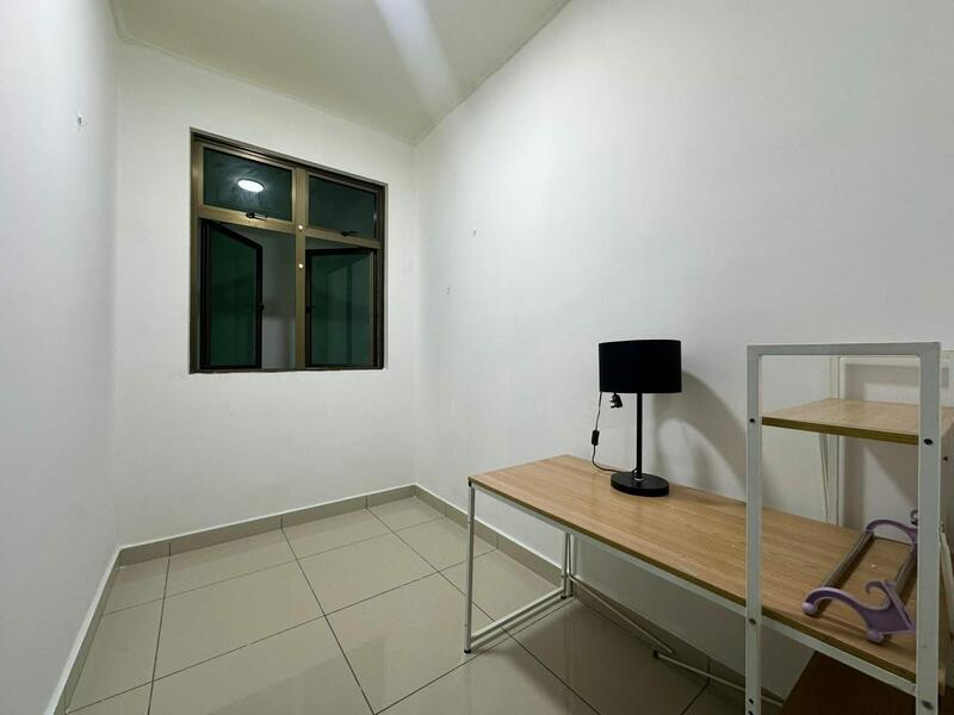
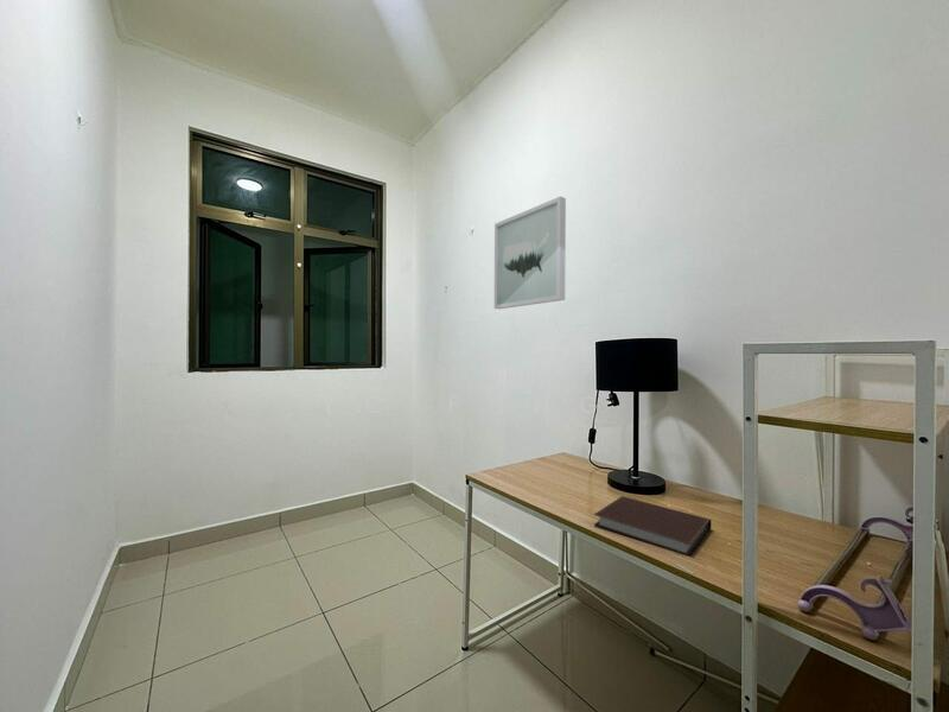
+ notebook [593,495,713,558]
+ wall art [493,196,567,310]
